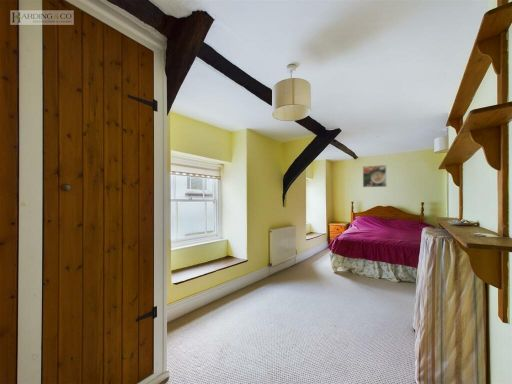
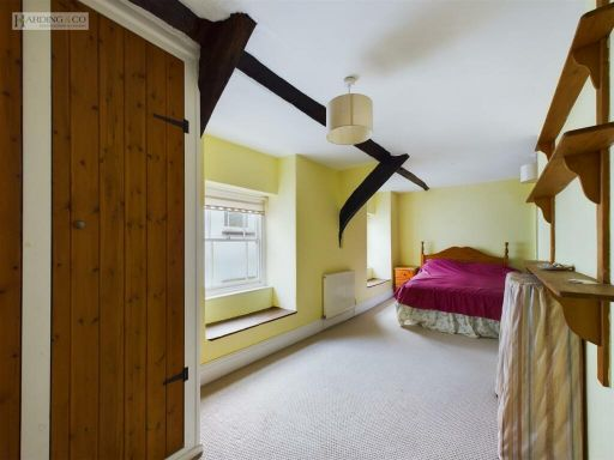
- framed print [362,164,388,188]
